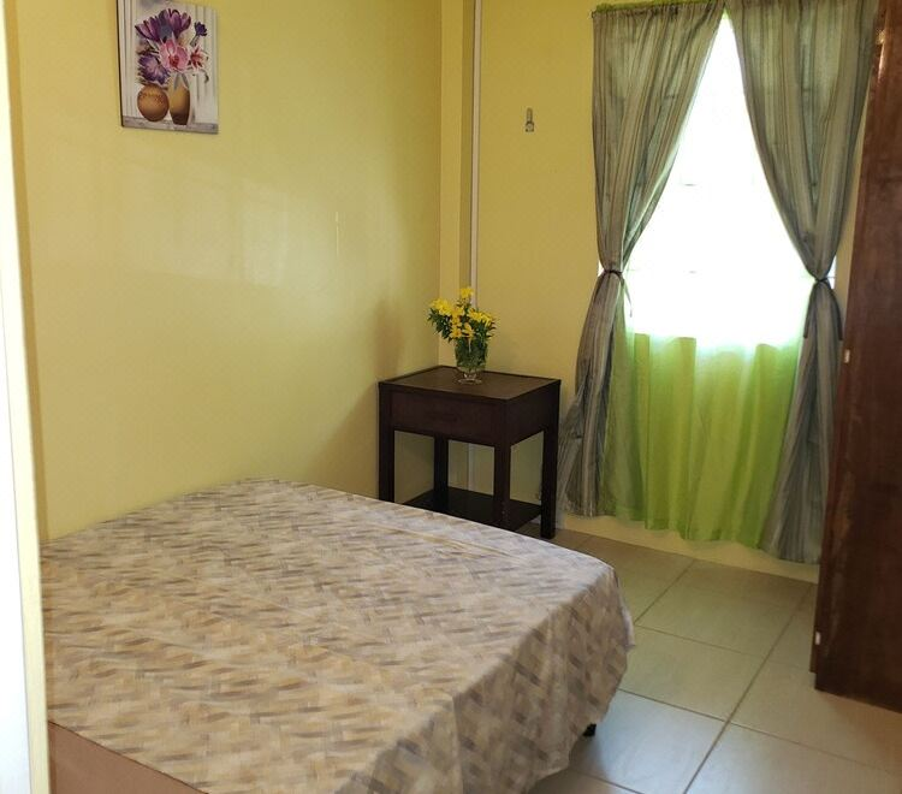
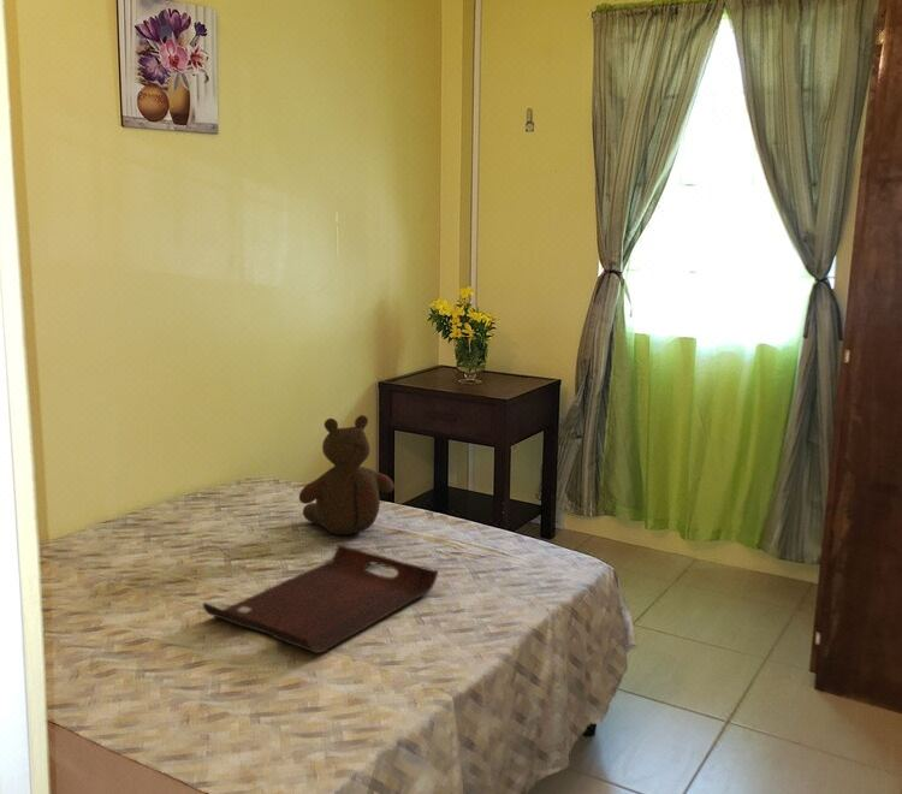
+ teddy bear [298,414,396,535]
+ serving tray [202,544,439,654]
